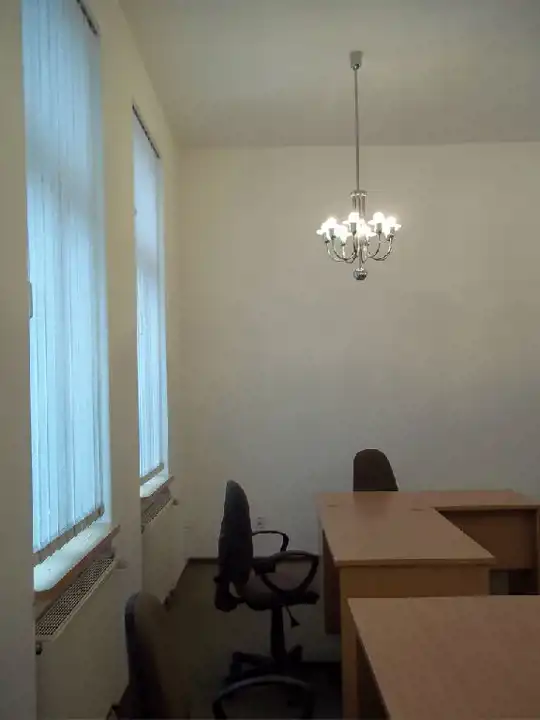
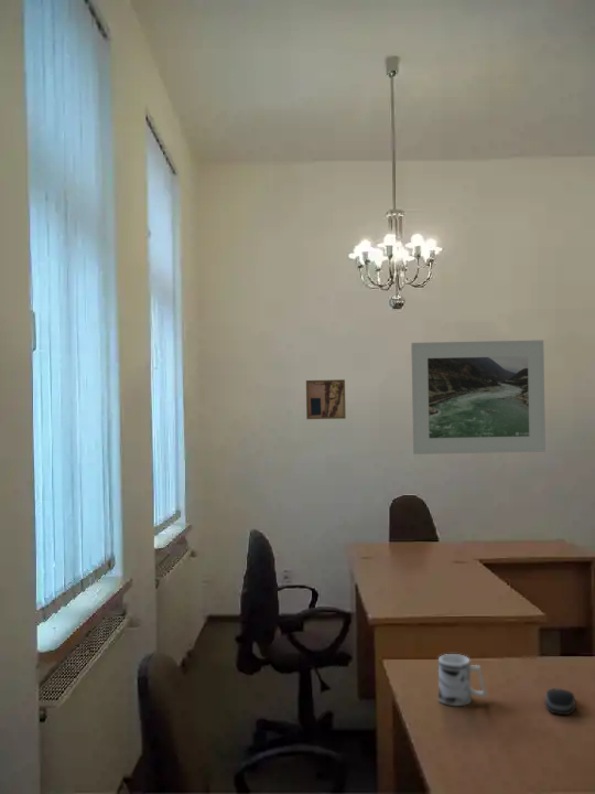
+ wall art [305,378,347,420]
+ mug [436,653,488,707]
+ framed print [410,340,547,455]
+ computer mouse [544,687,577,716]
